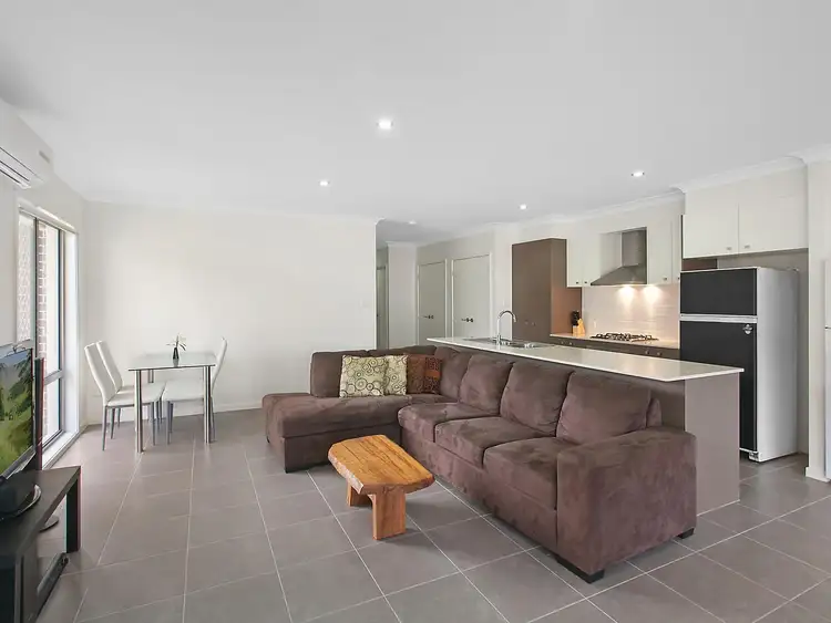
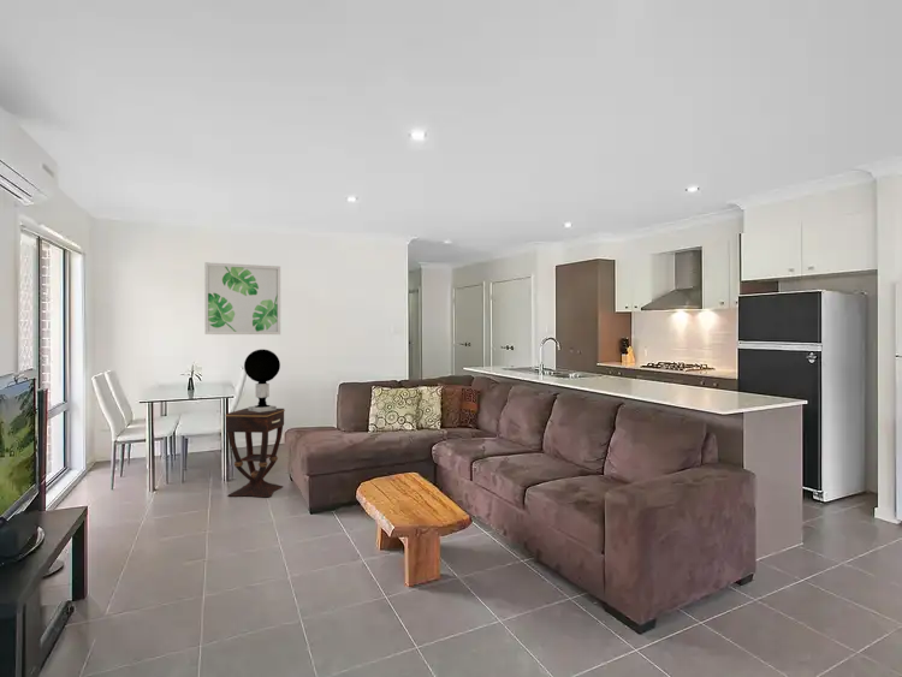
+ table lamp [243,349,281,412]
+ wall art [203,261,281,335]
+ side table [225,406,286,498]
